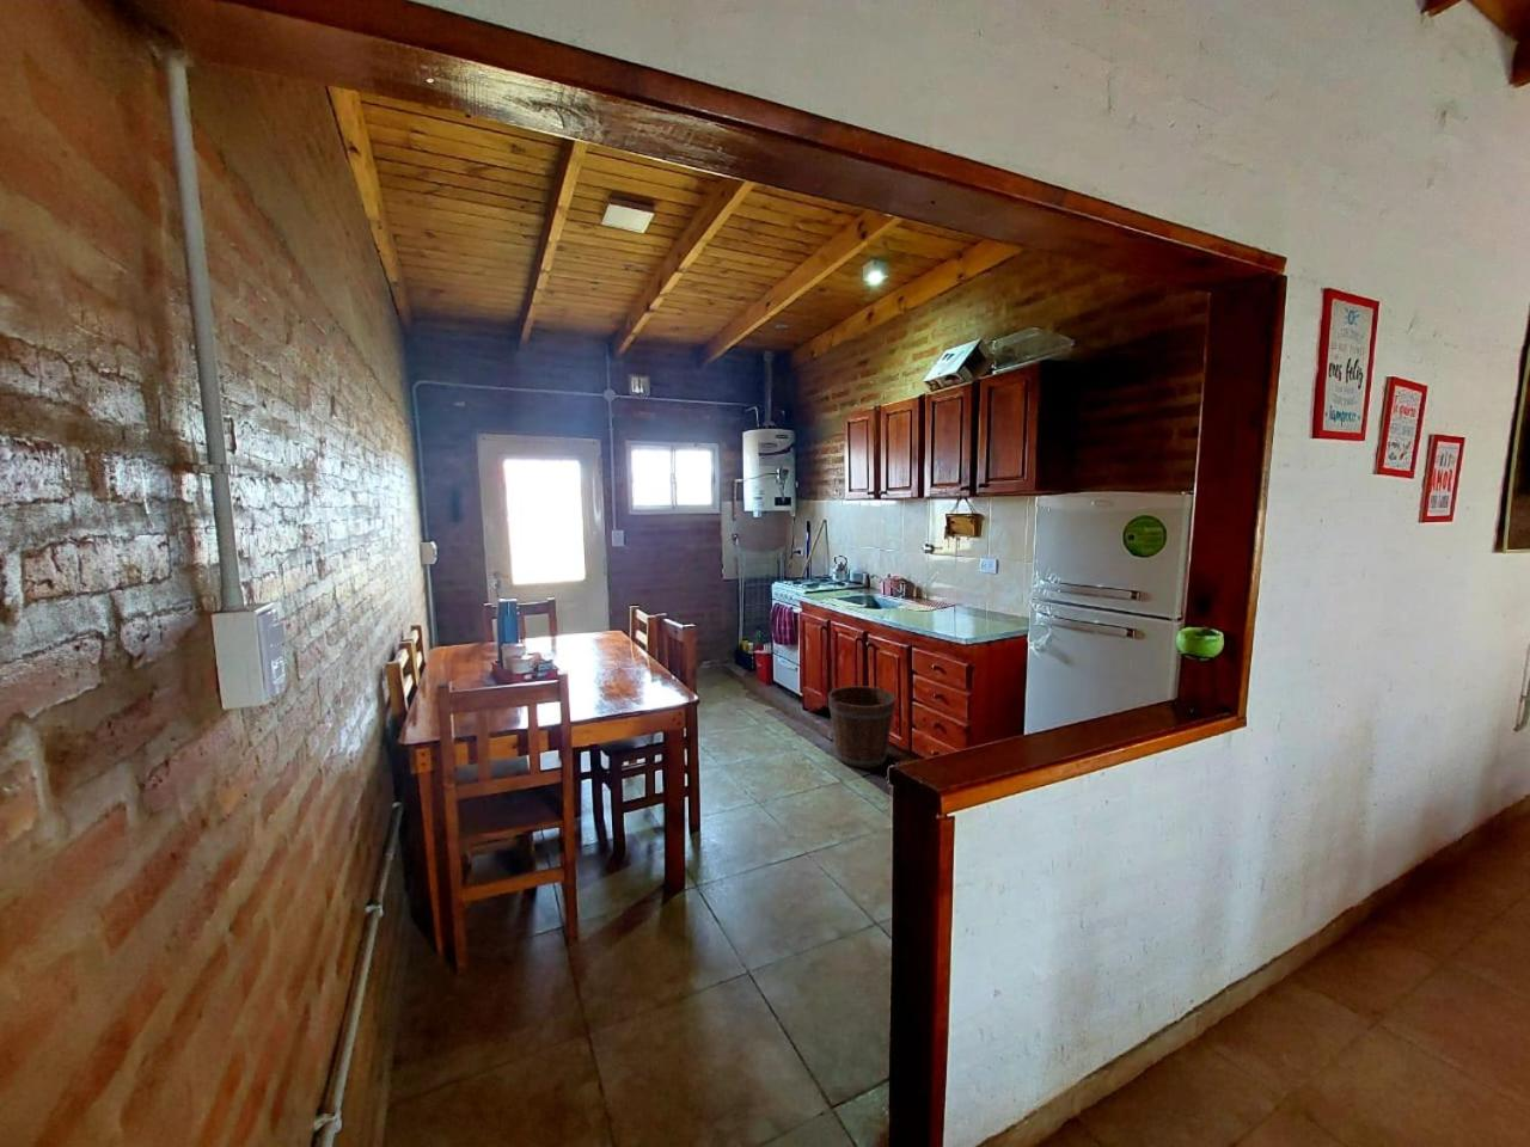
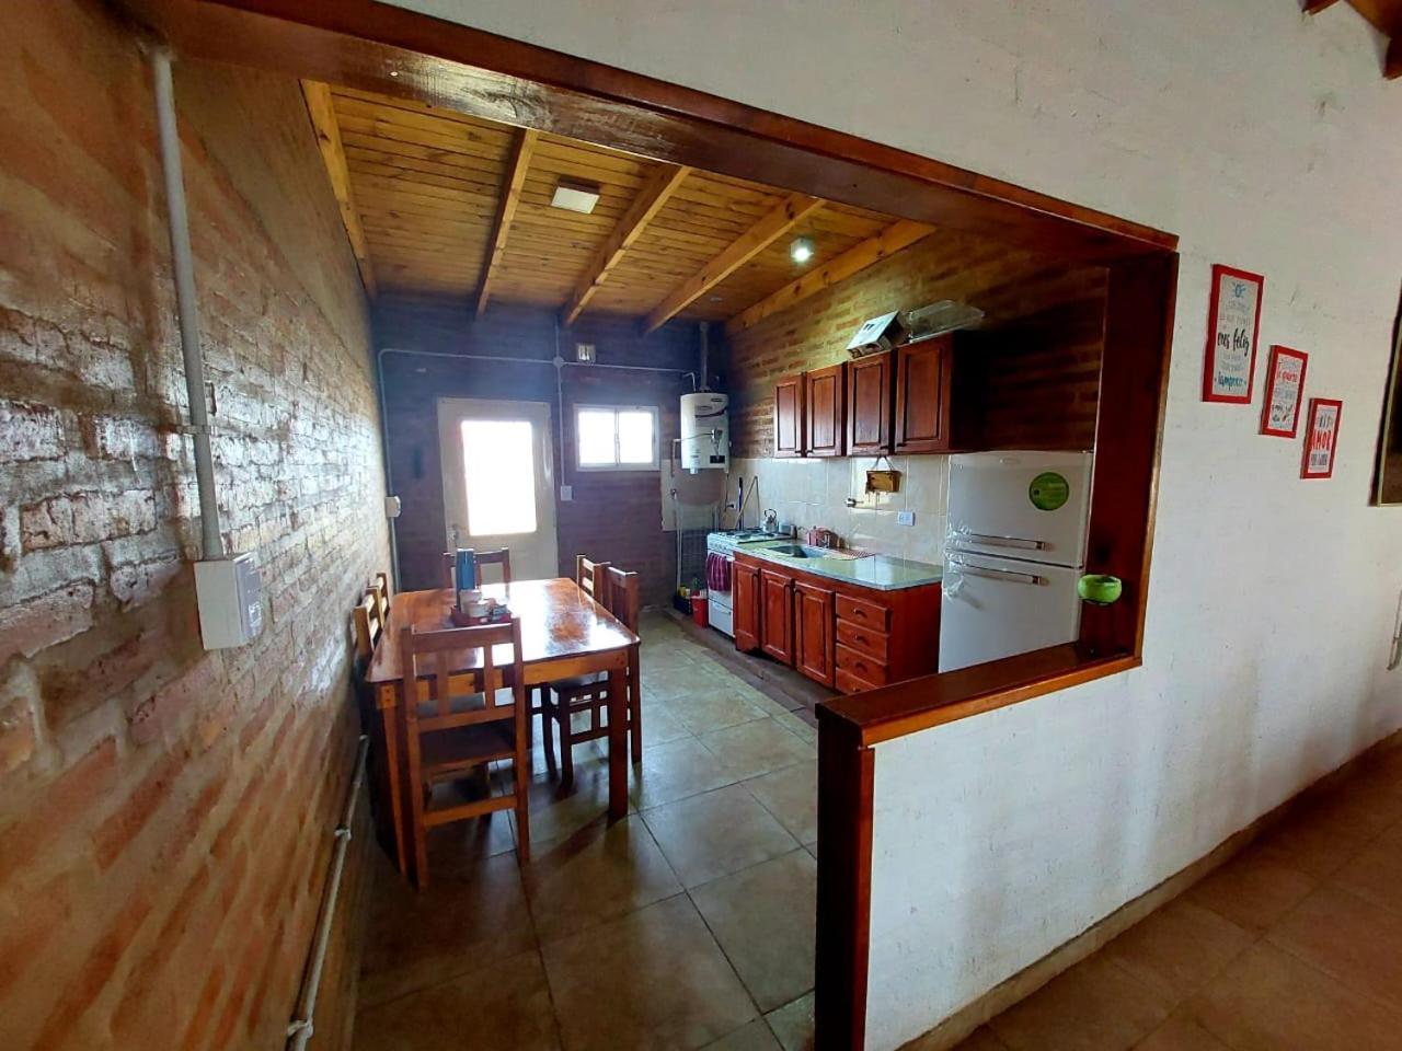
- bucket [828,684,896,770]
